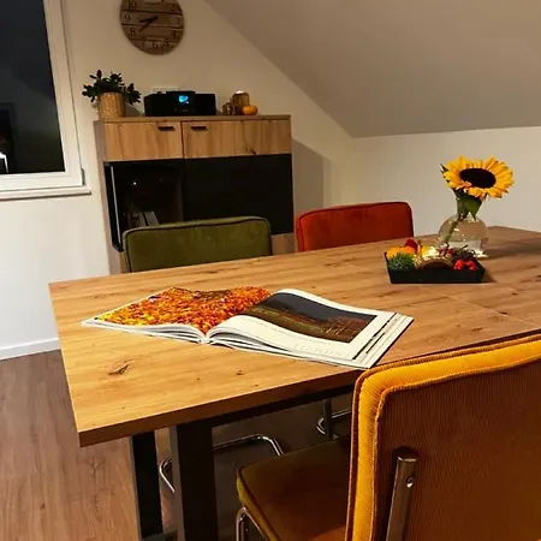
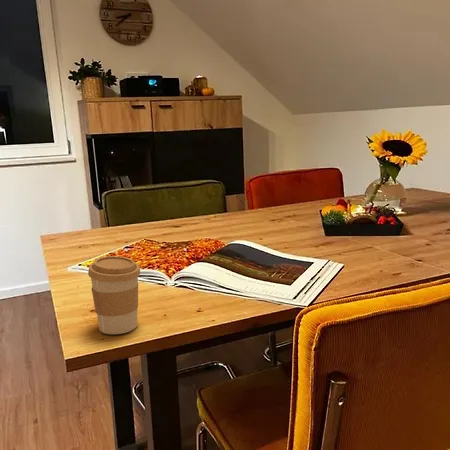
+ coffee cup [87,255,141,335]
